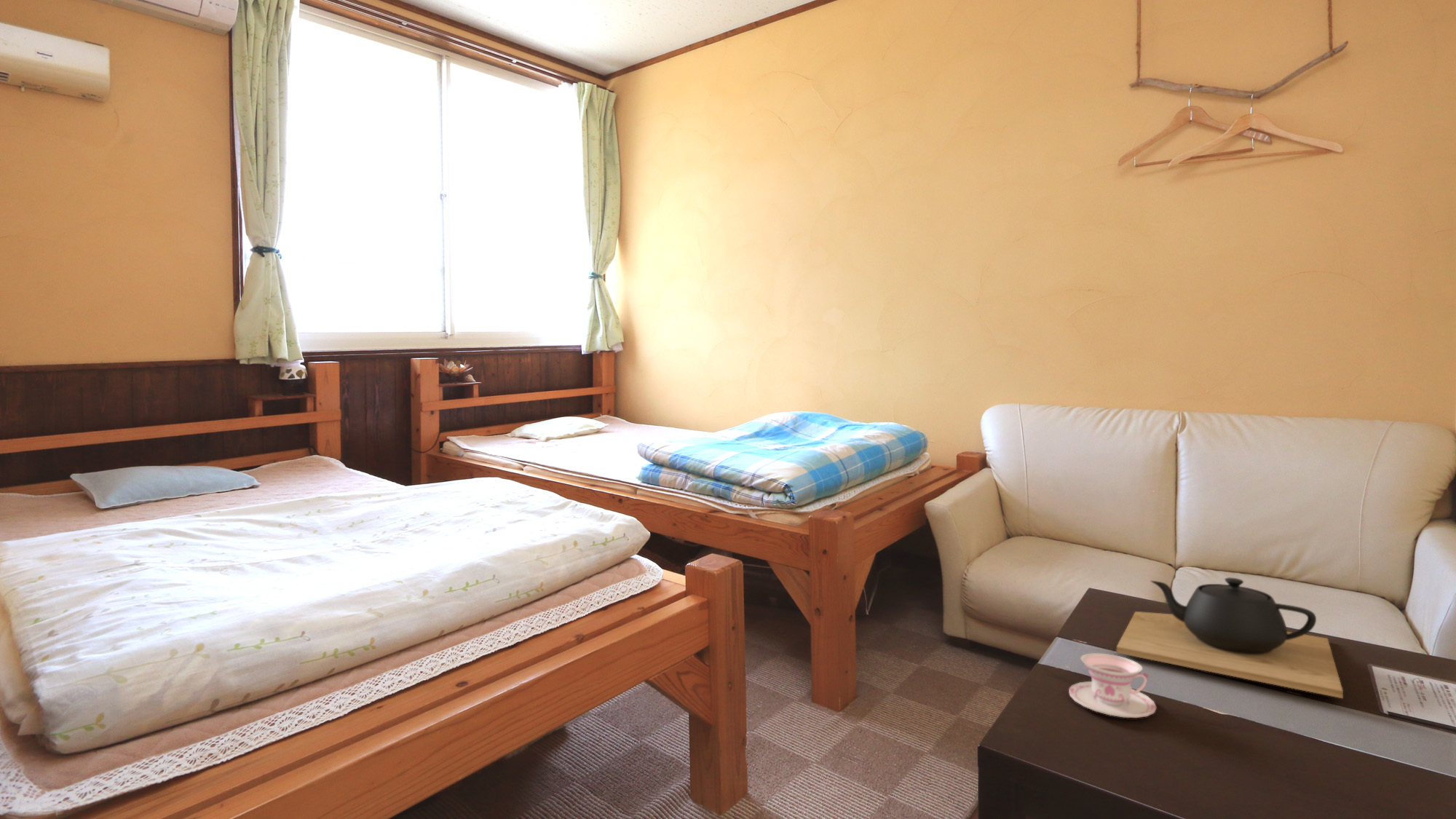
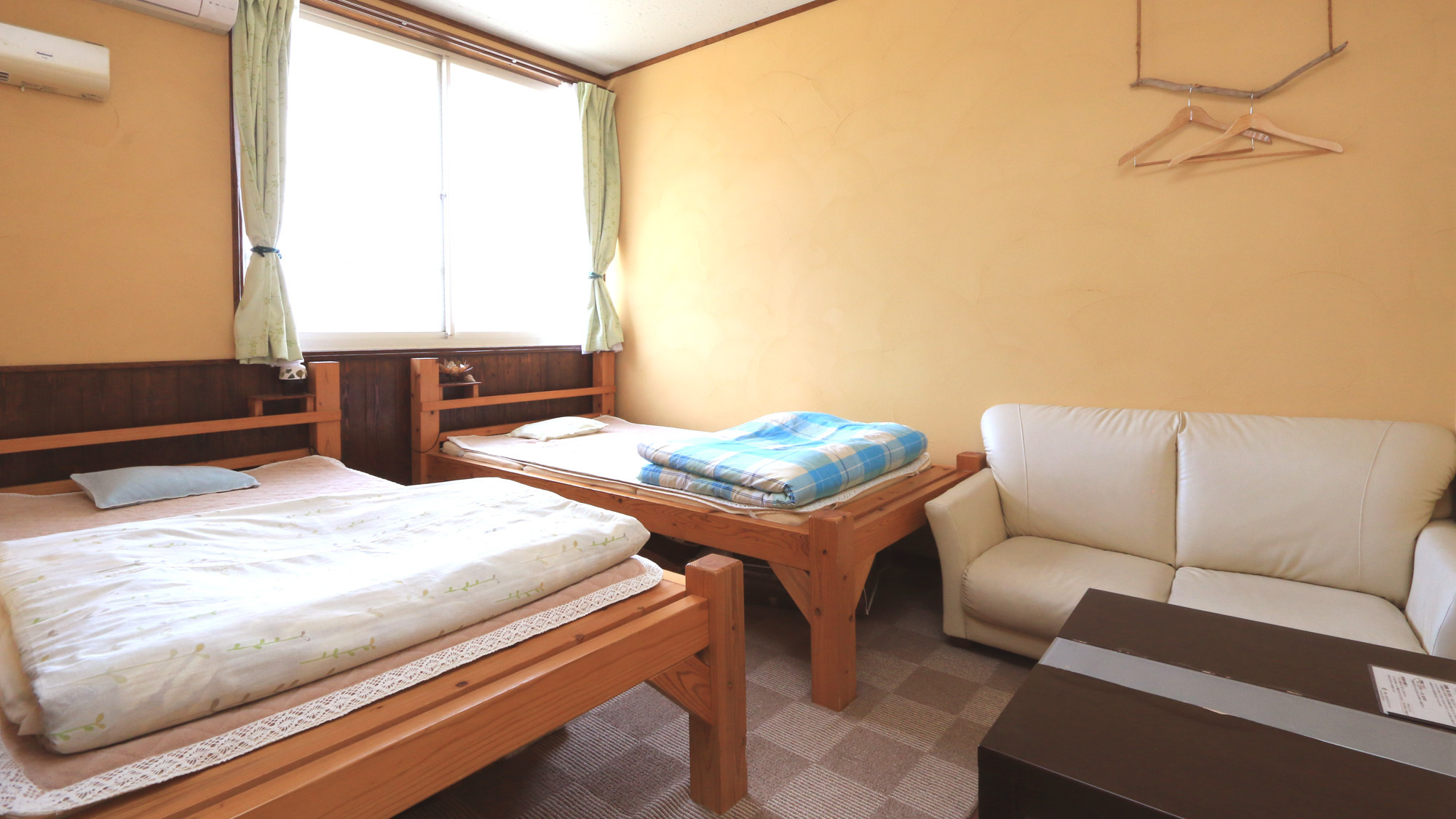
- teapot [1116,577,1344,699]
- teacup [1068,652,1157,719]
